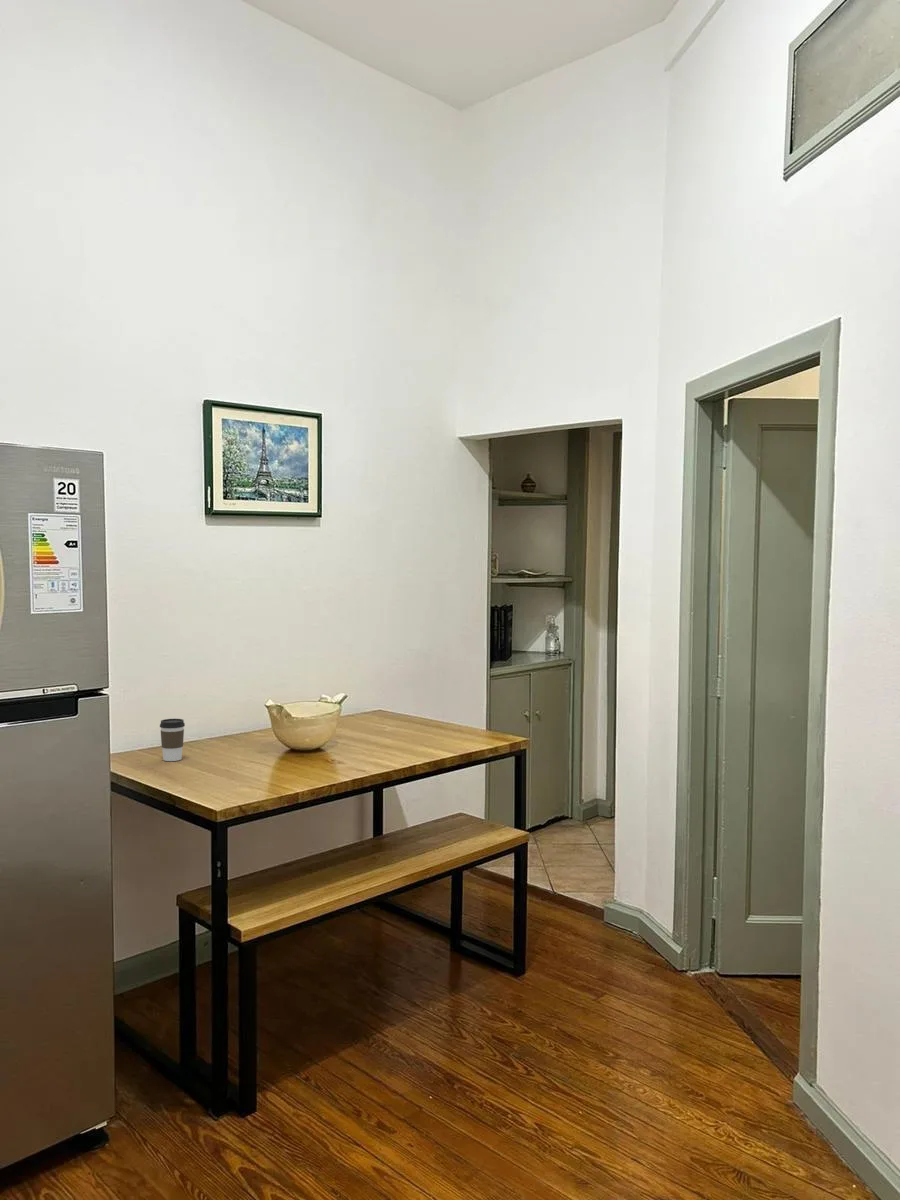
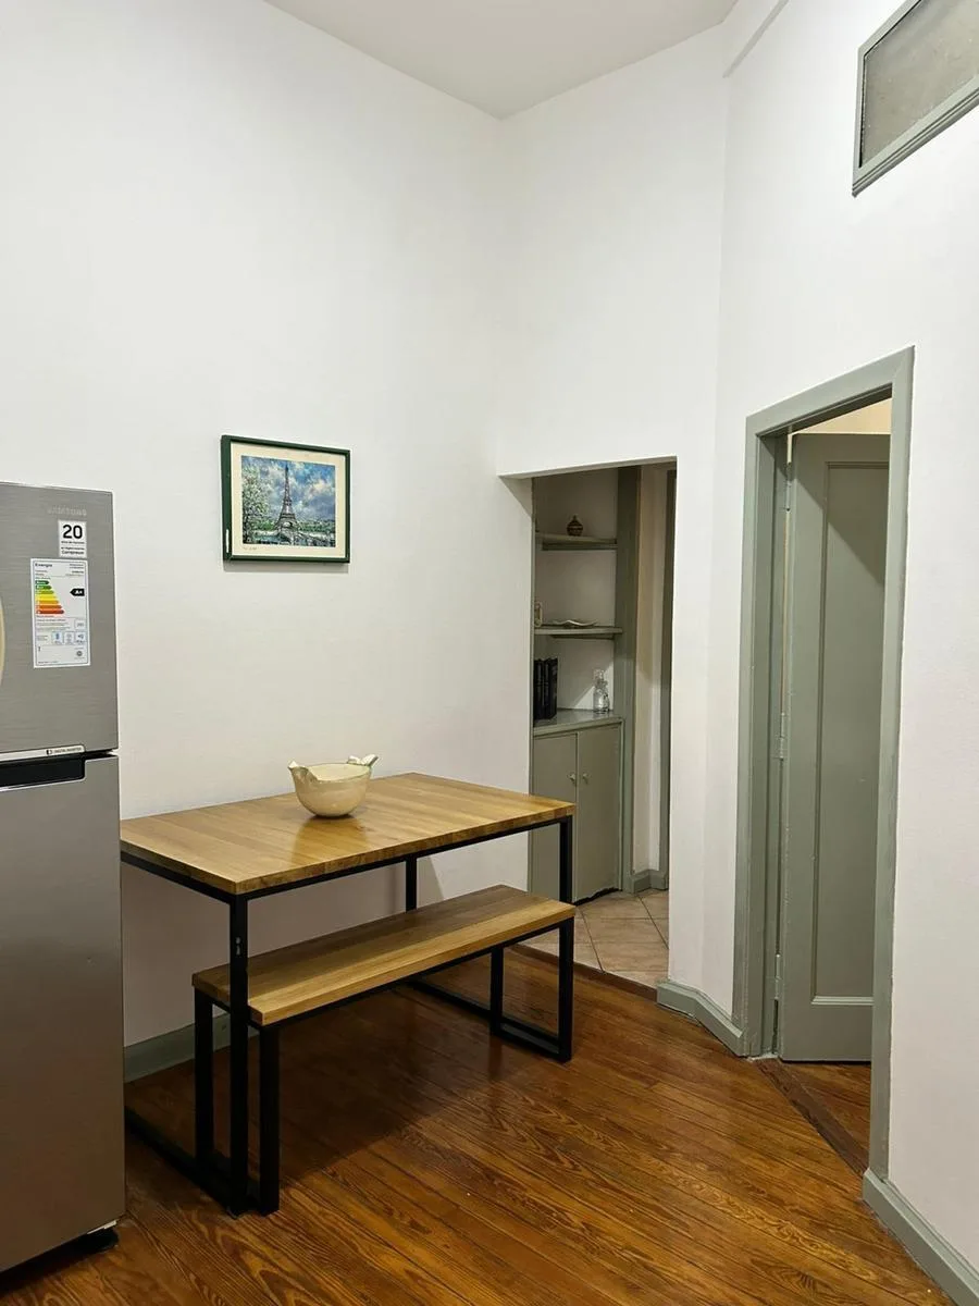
- coffee cup [159,718,186,762]
